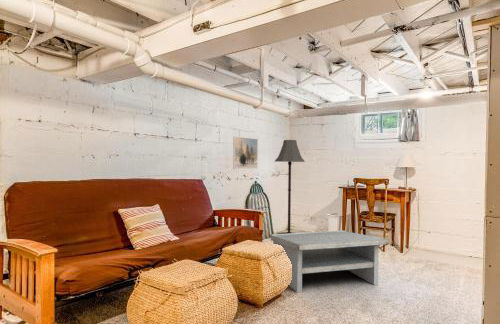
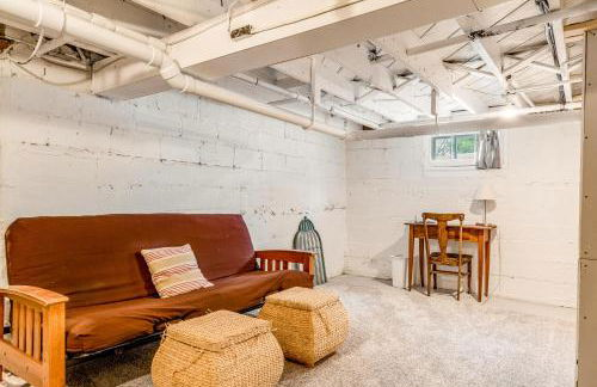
- coffee table [270,229,388,294]
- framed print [232,136,259,170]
- floor lamp [274,139,306,234]
